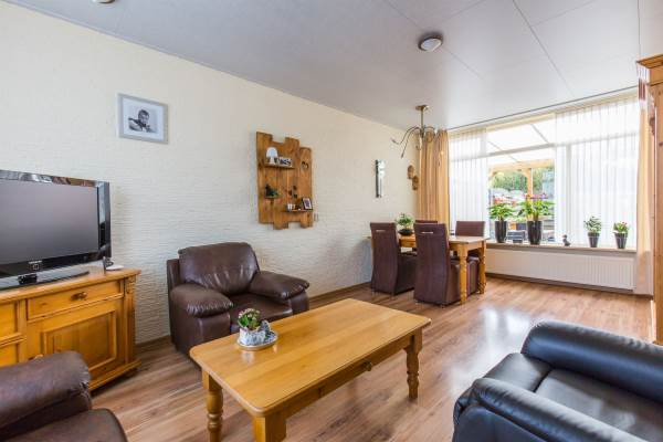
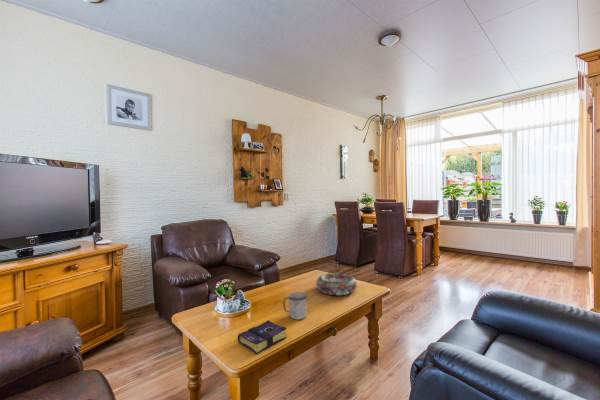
+ book [237,319,288,355]
+ decorative bowl [315,272,358,296]
+ mug [282,292,308,321]
